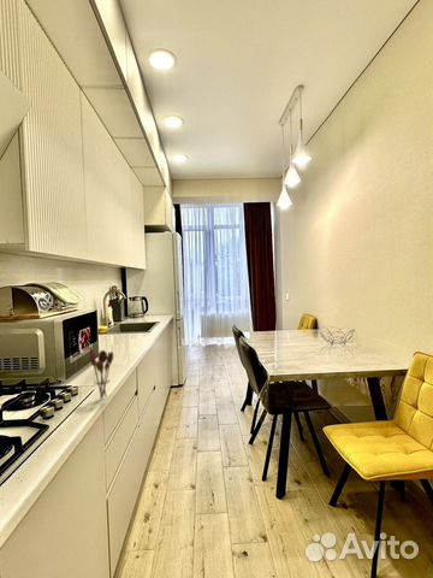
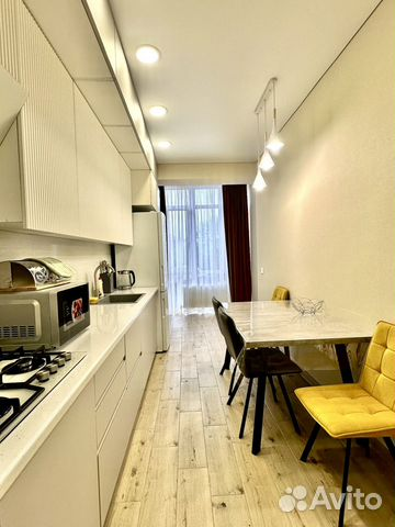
- utensil holder [89,346,114,400]
